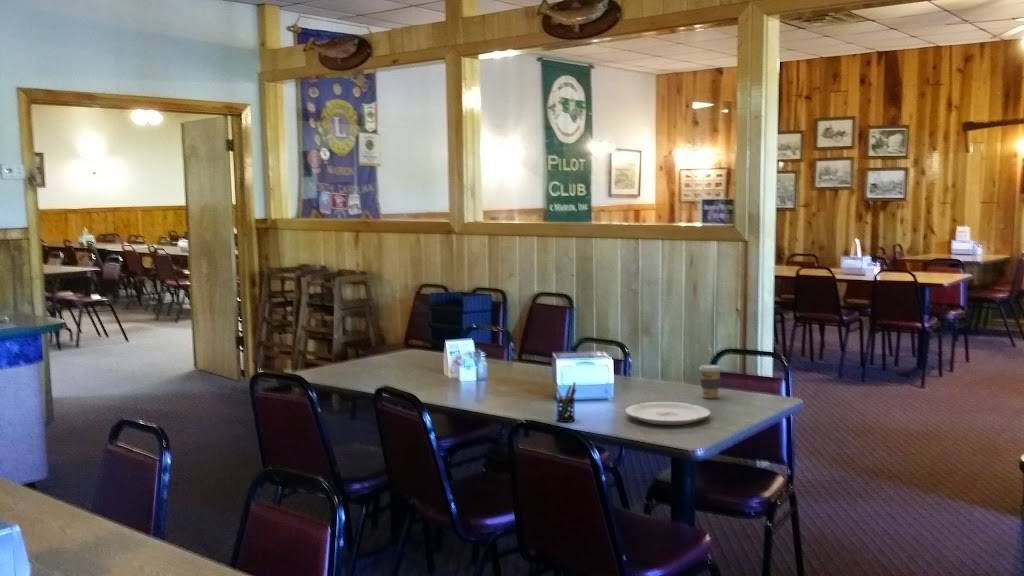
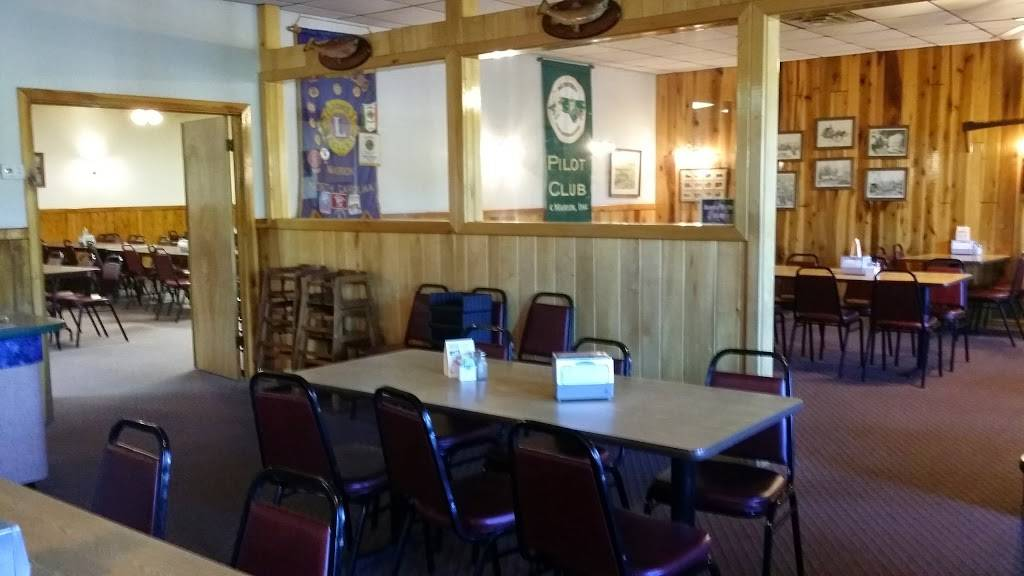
- coffee cup [698,364,724,399]
- pen holder [552,381,577,423]
- plate [624,401,711,426]
